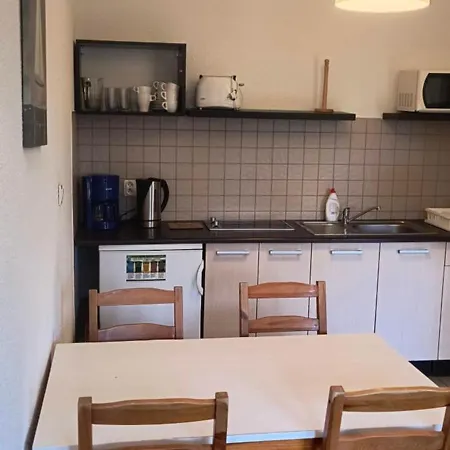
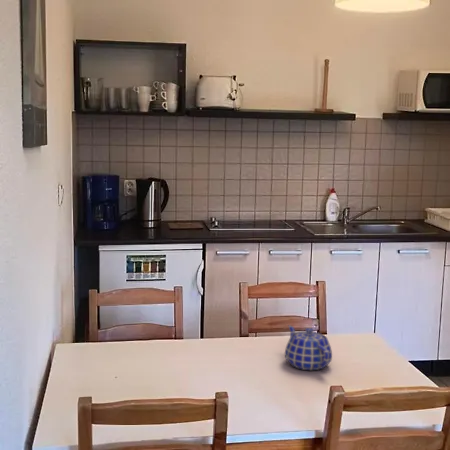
+ teapot [284,324,333,371]
